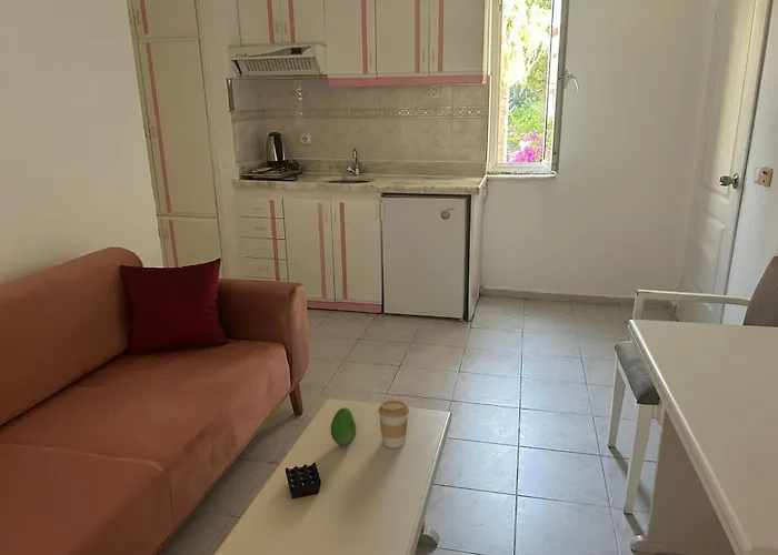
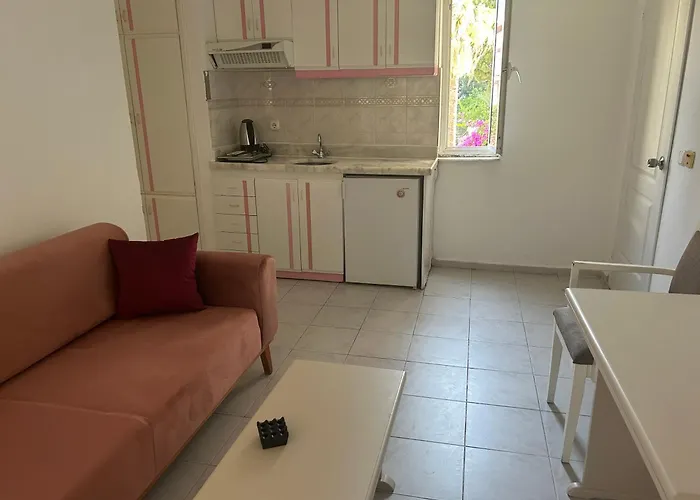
- coffee cup [377,400,410,450]
- fruit [329,406,357,447]
